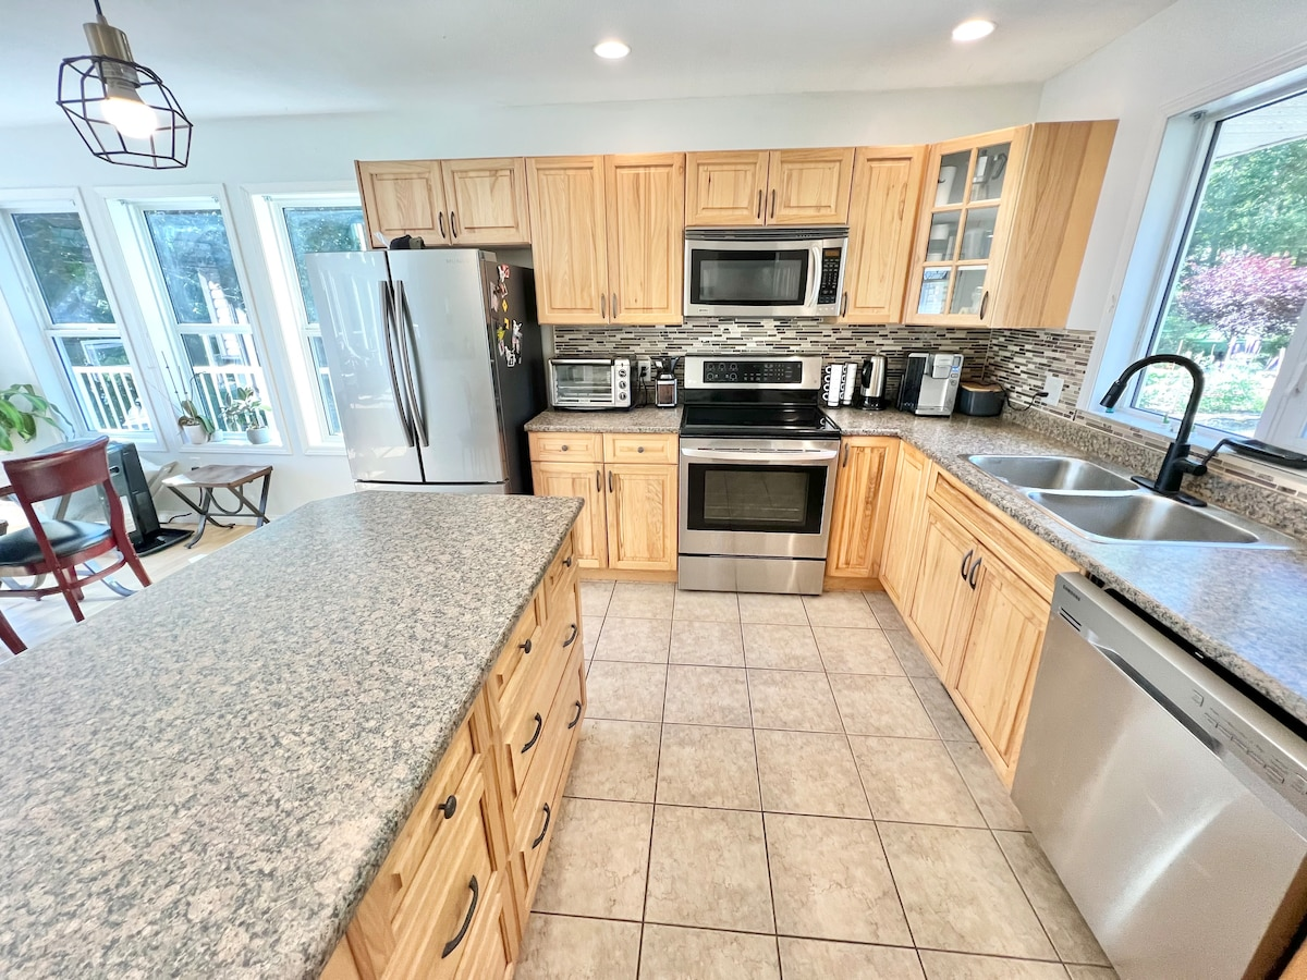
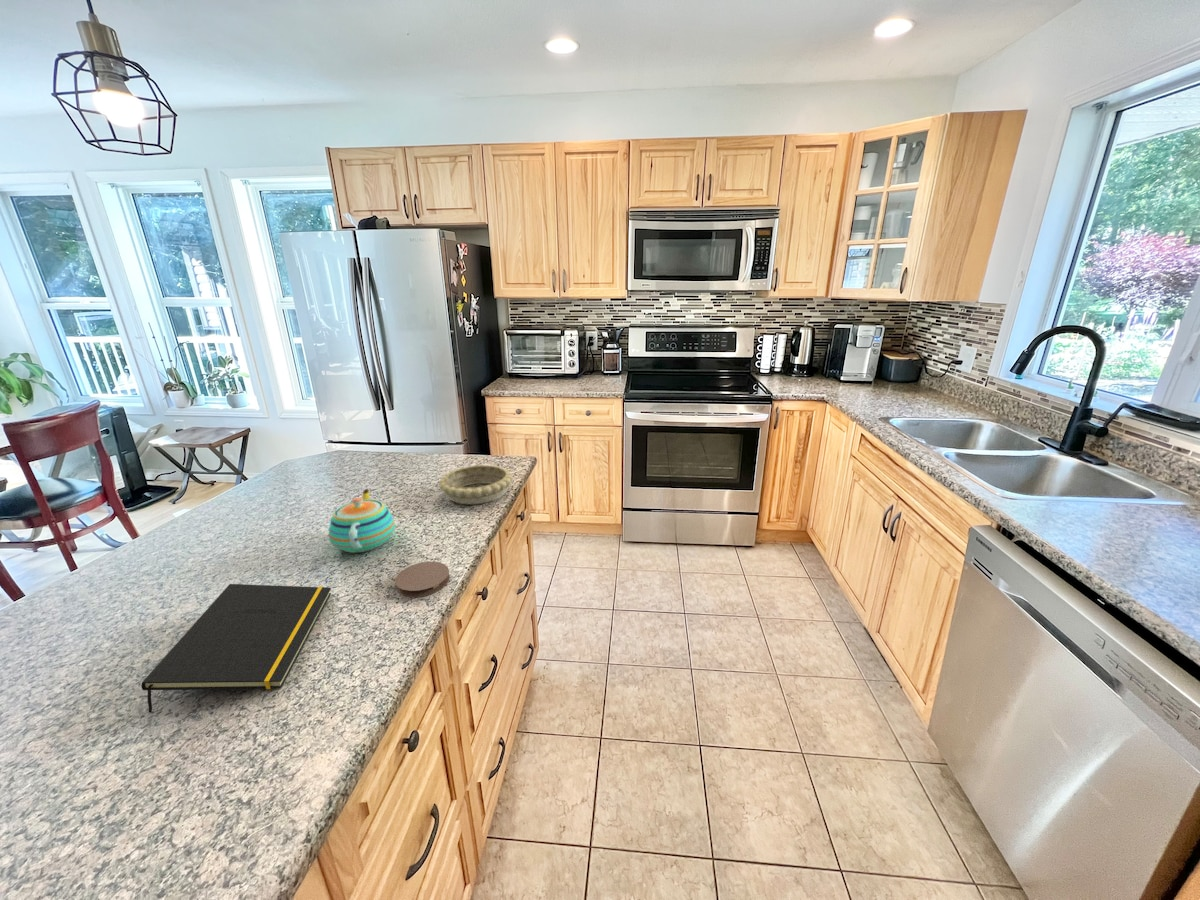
+ coaster [394,561,451,598]
+ notepad [140,583,332,714]
+ decorative bowl [438,464,514,505]
+ teapot [328,488,396,554]
